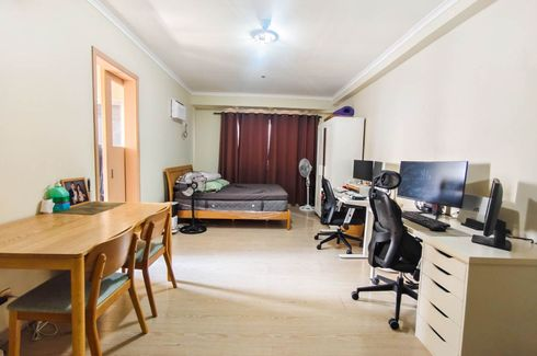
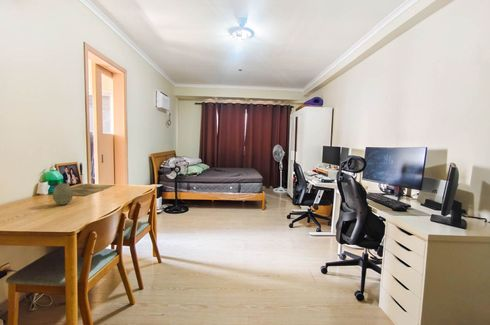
+ fruit [52,182,74,206]
